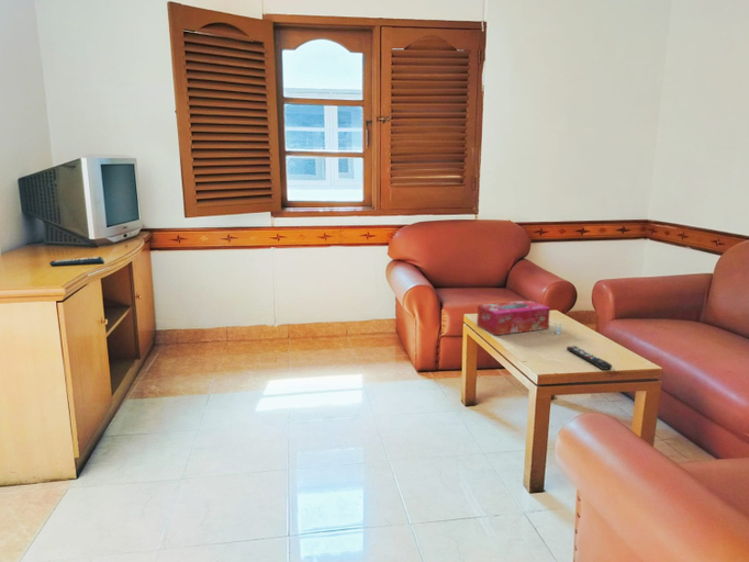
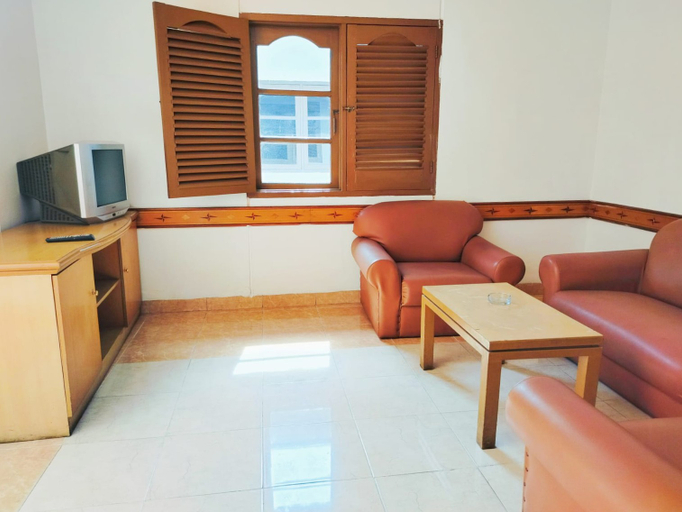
- tissue box [476,300,551,336]
- remote control [566,345,613,371]
